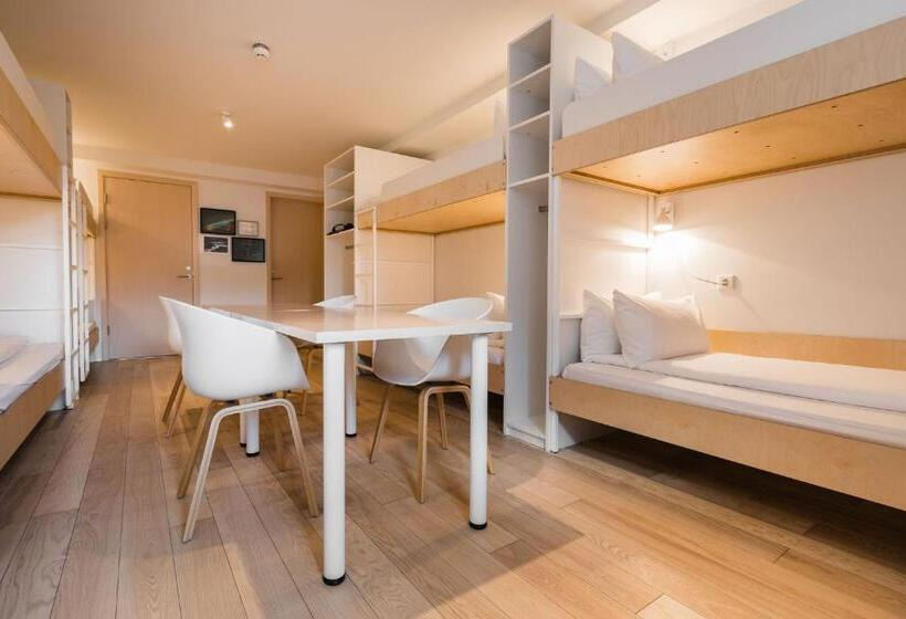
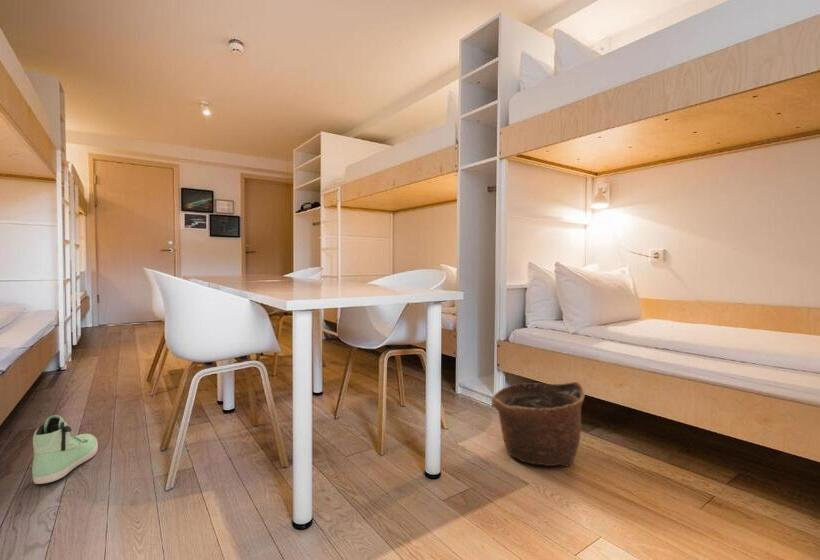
+ basket [490,381,586,467]
+ sneaker [31,414,99,485]
